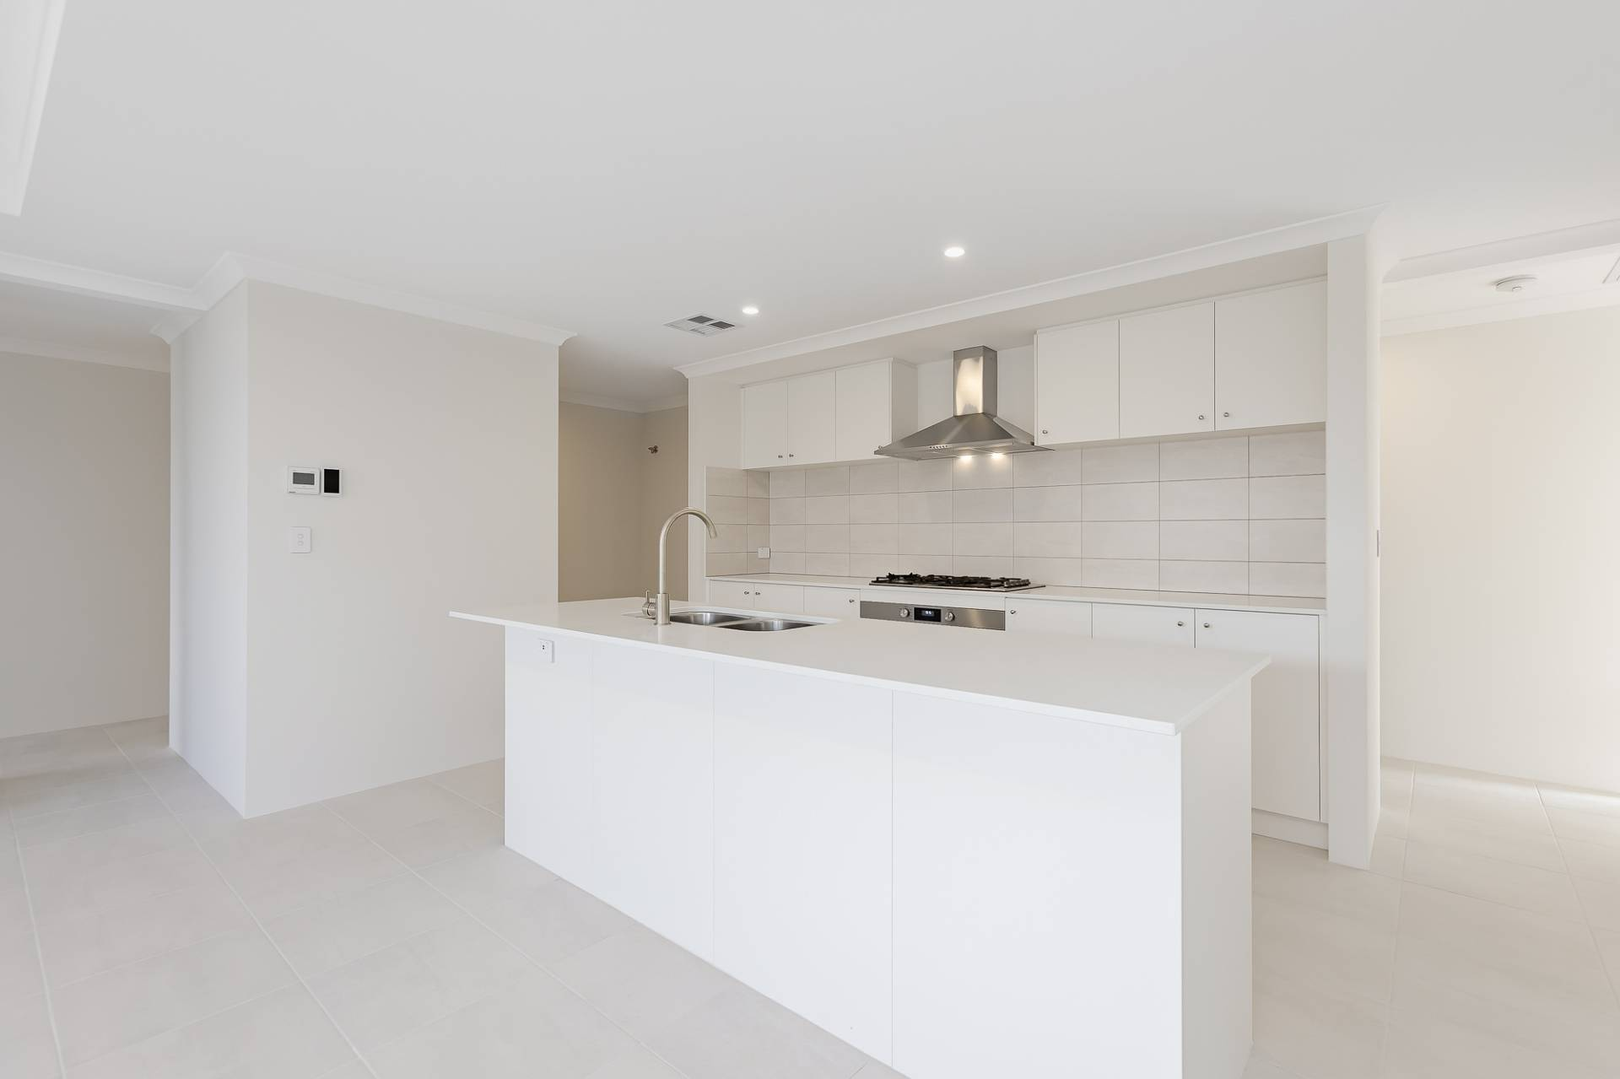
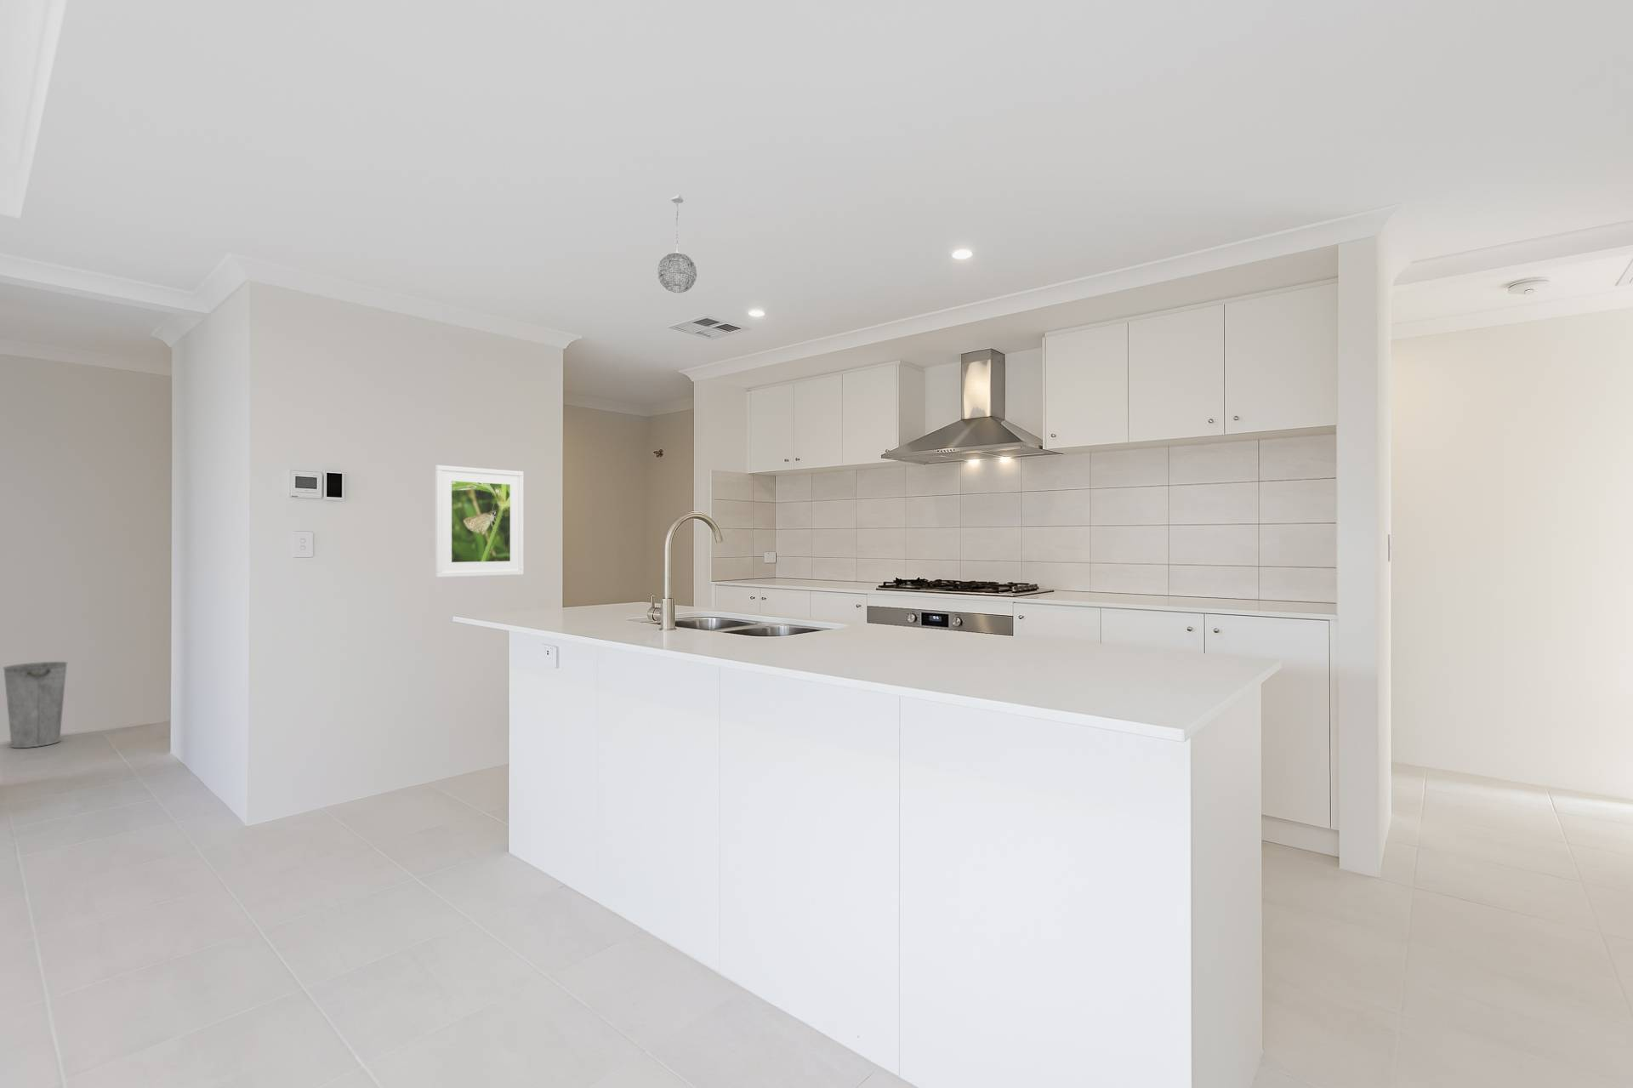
+ pendant light [657,194,697,294]
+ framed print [435,464,525,578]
+ bucket [1,661,69,748]
